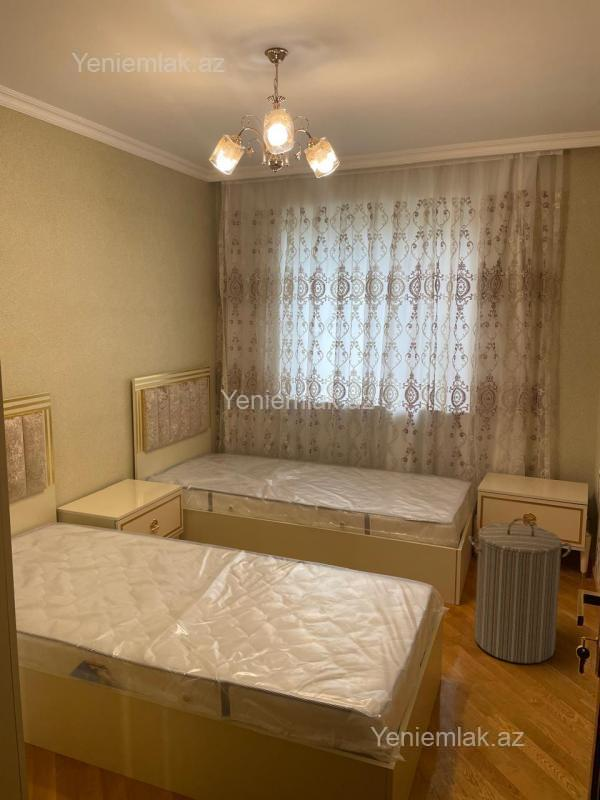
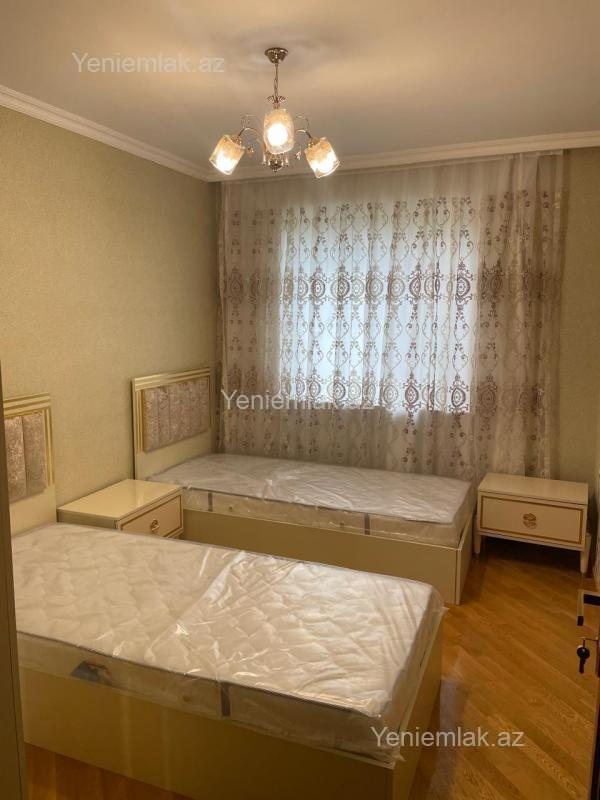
- laundry hamper [468,517,573,665]
